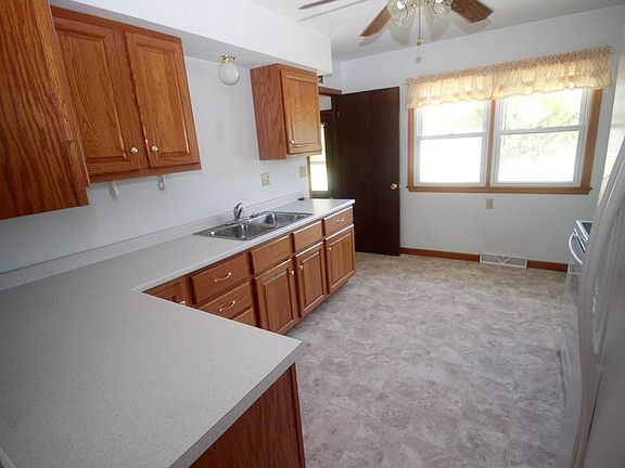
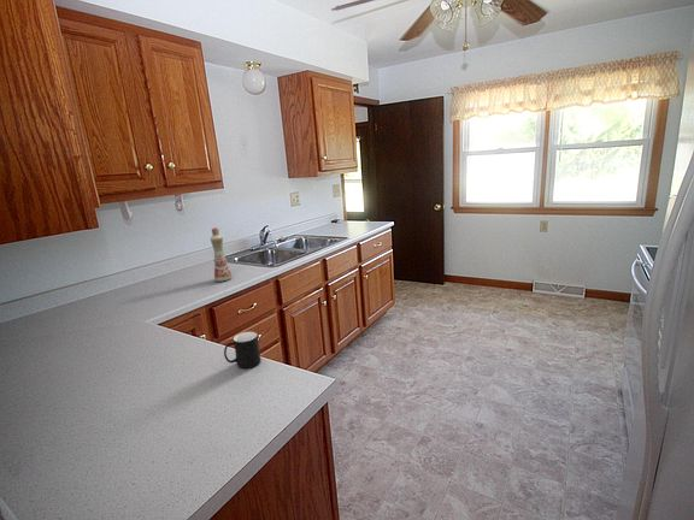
+ bottle [210,226,233,283]
+ cup [223,331,261,370]
